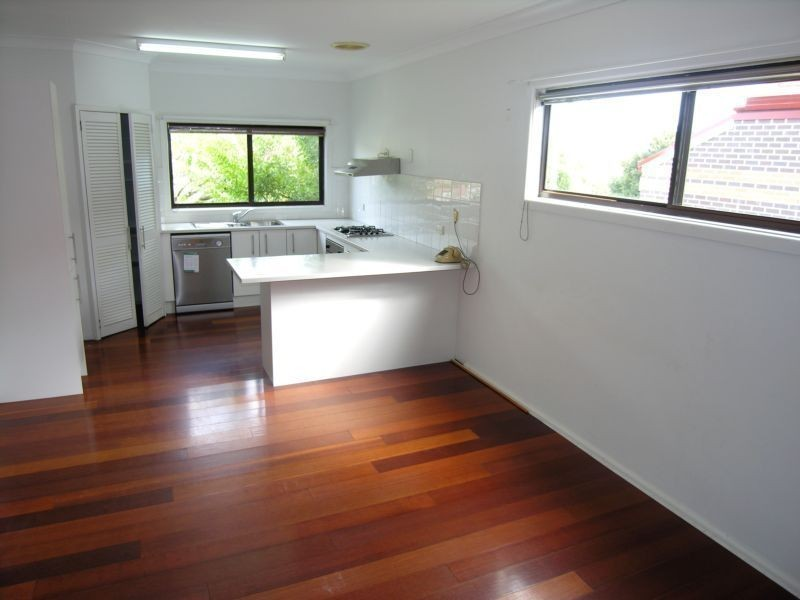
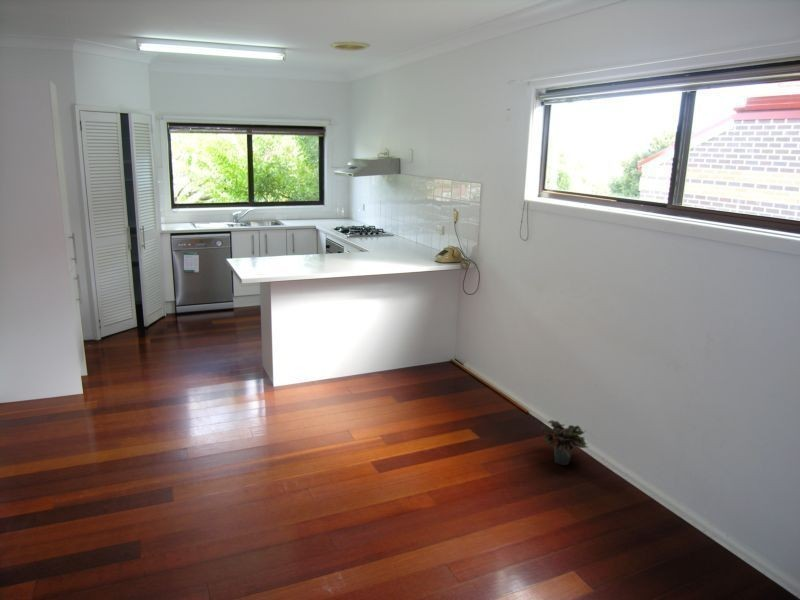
+ potted plant [540,419,589,466]
